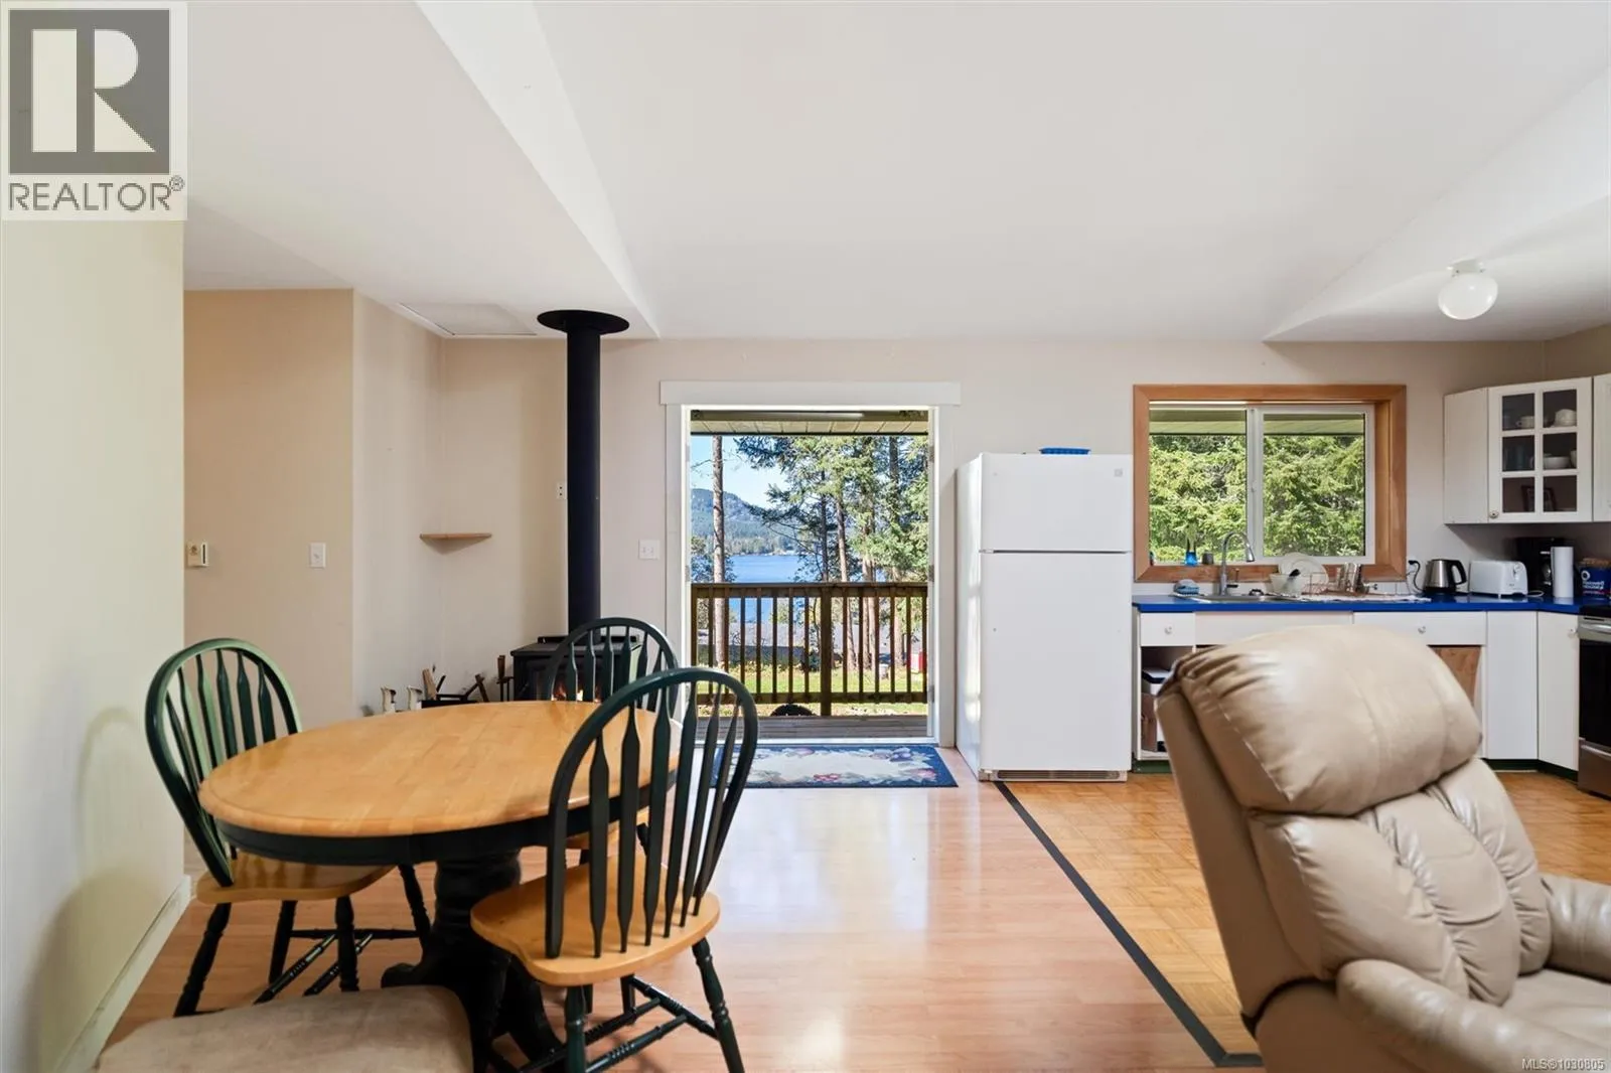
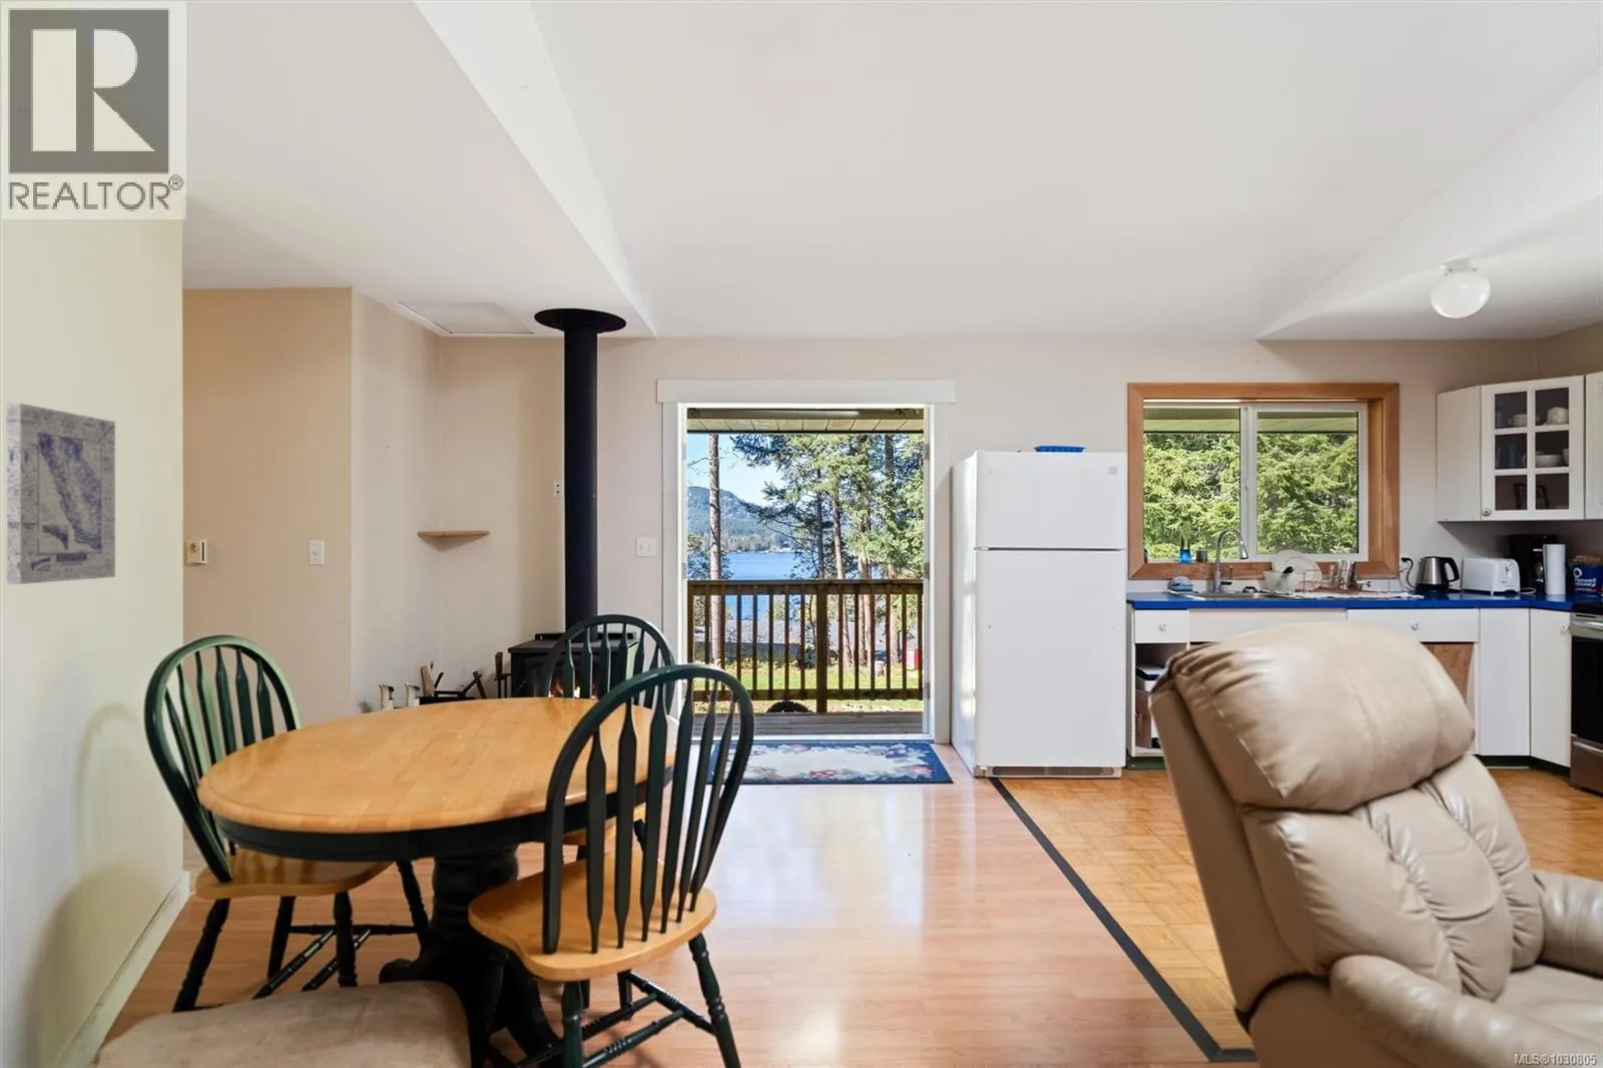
+ wall art [6,402,117,585]
